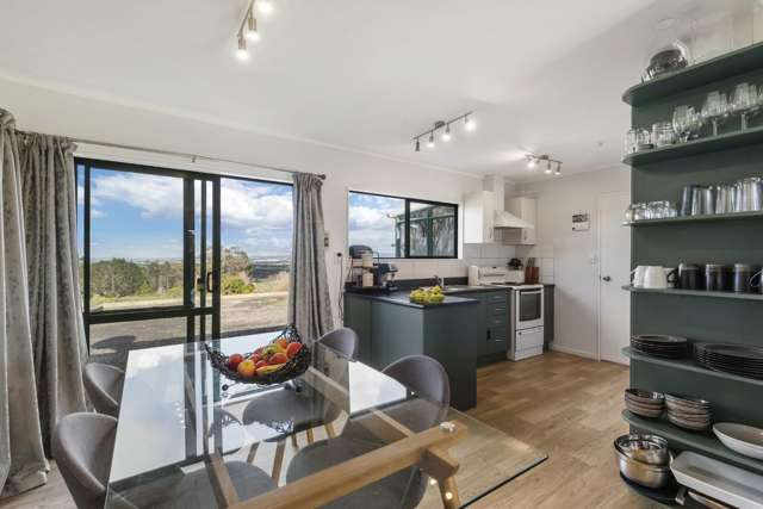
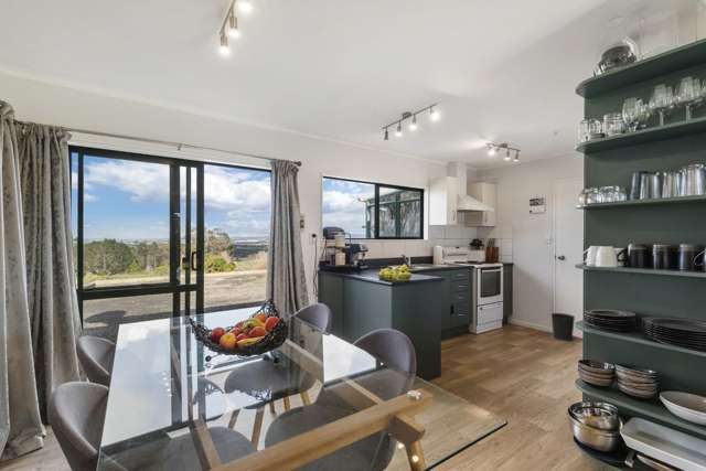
+ wastebasket [550,312,576,342]
